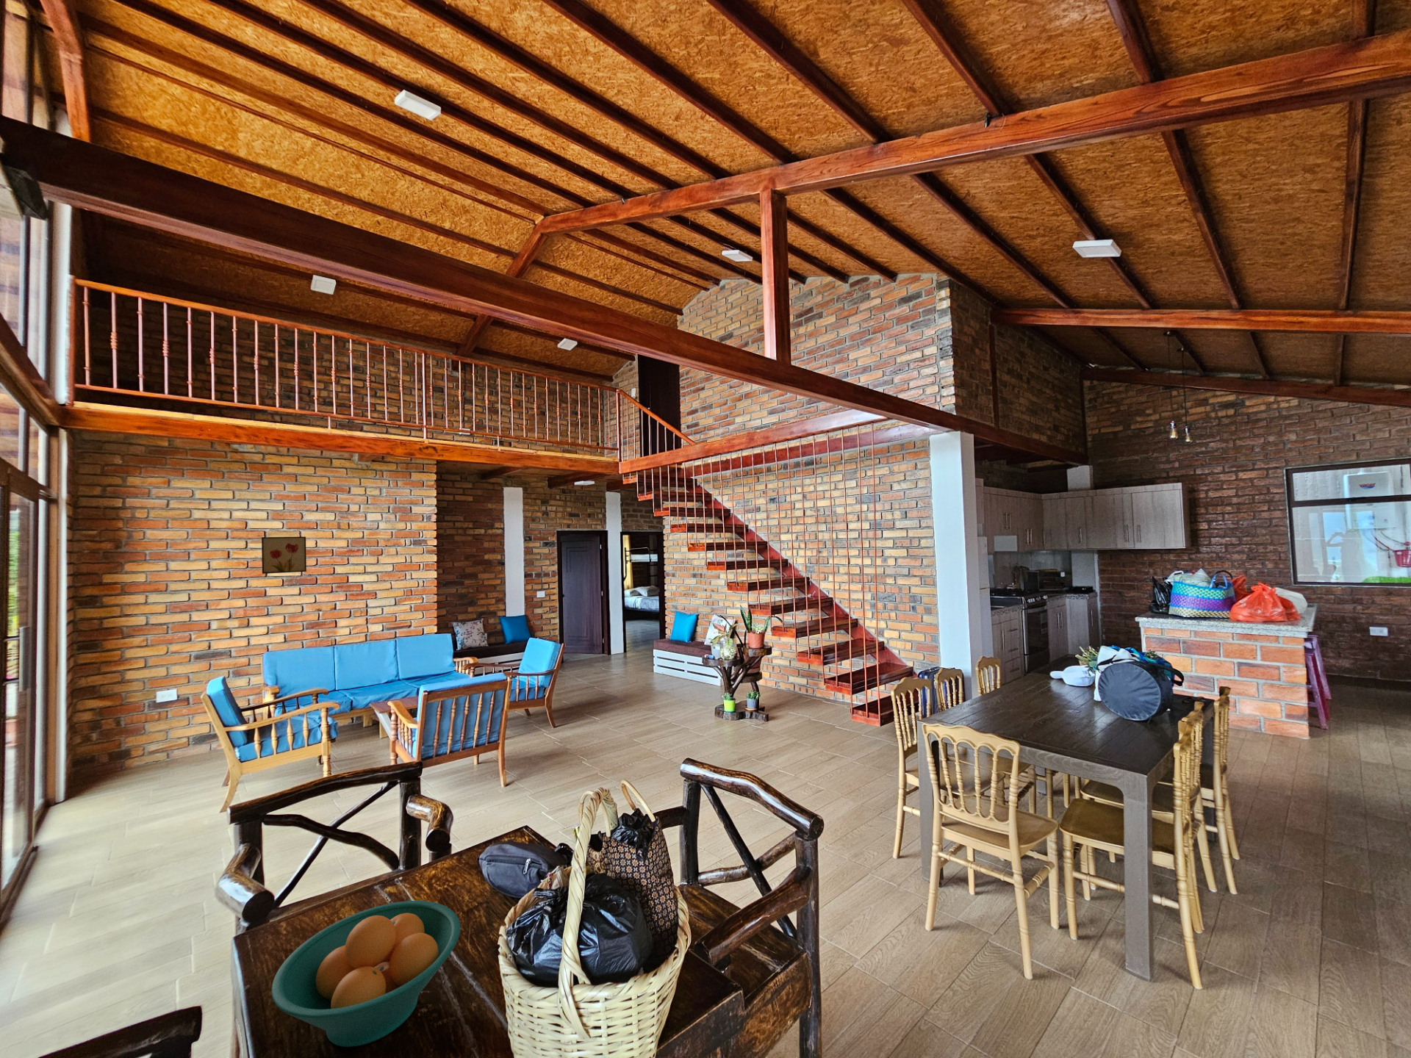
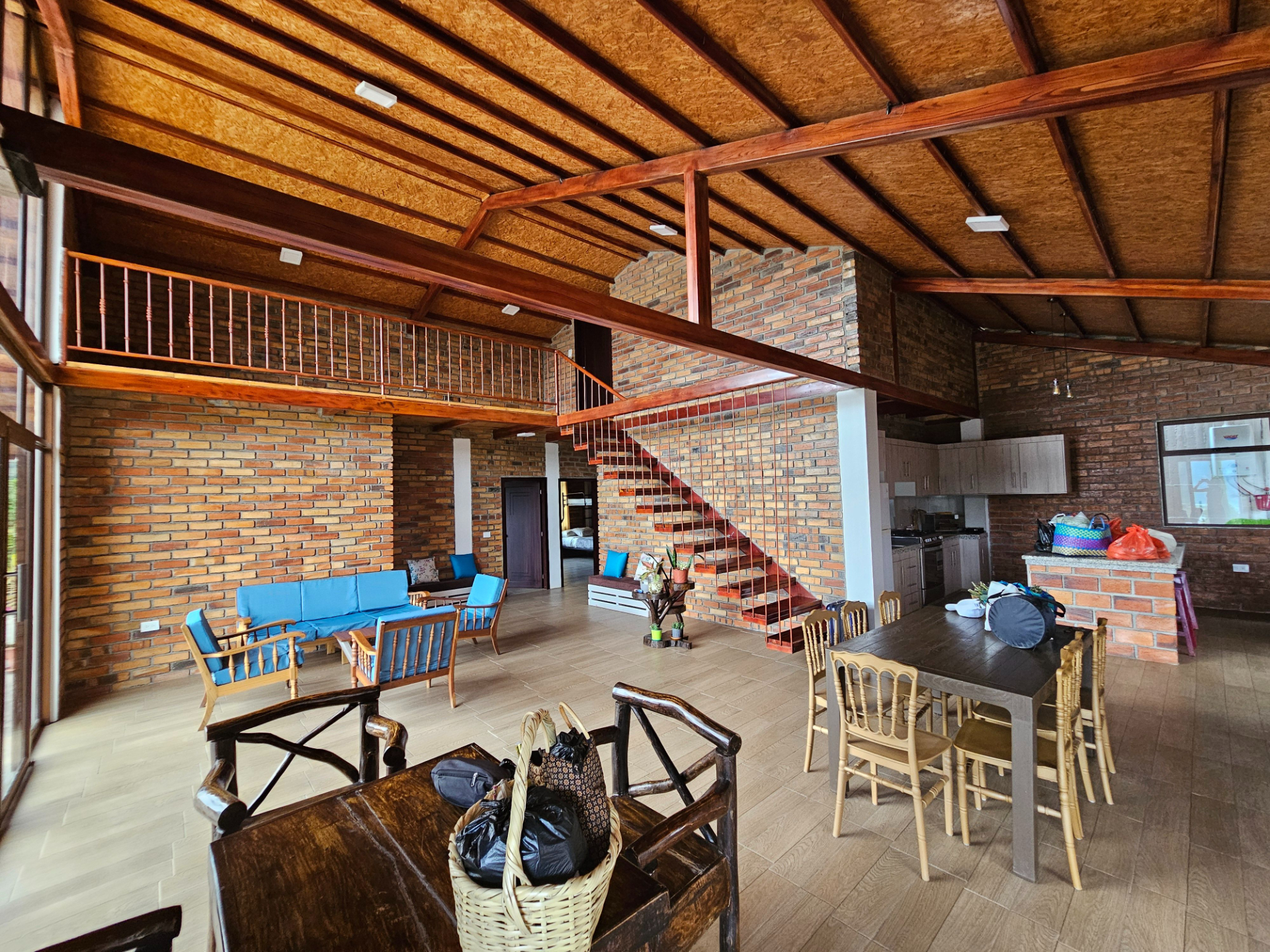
- fruit bowl [270,900,461,1048]
- wall art [261,536,307,575]
